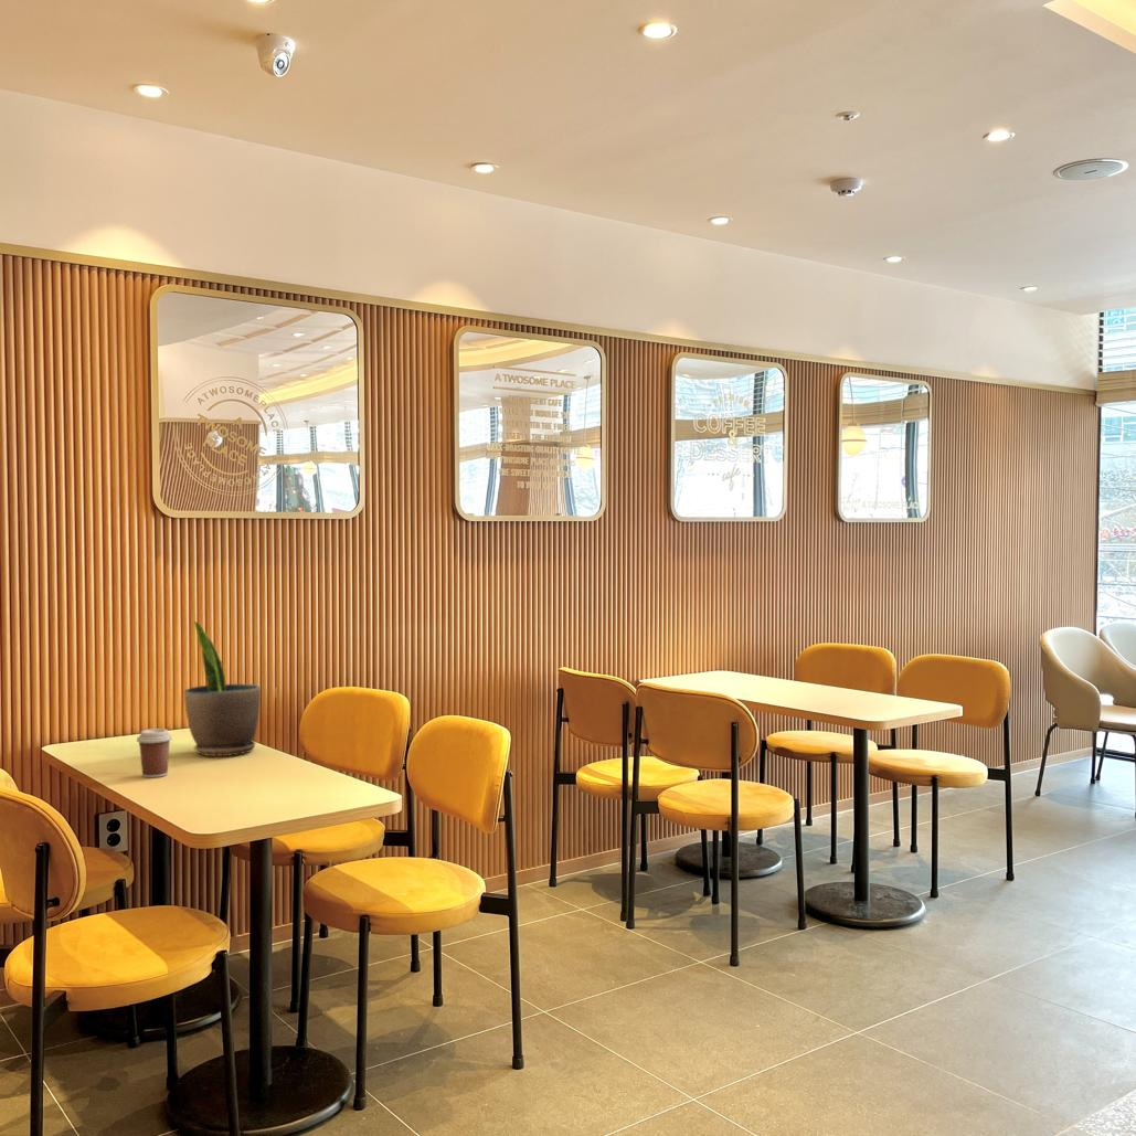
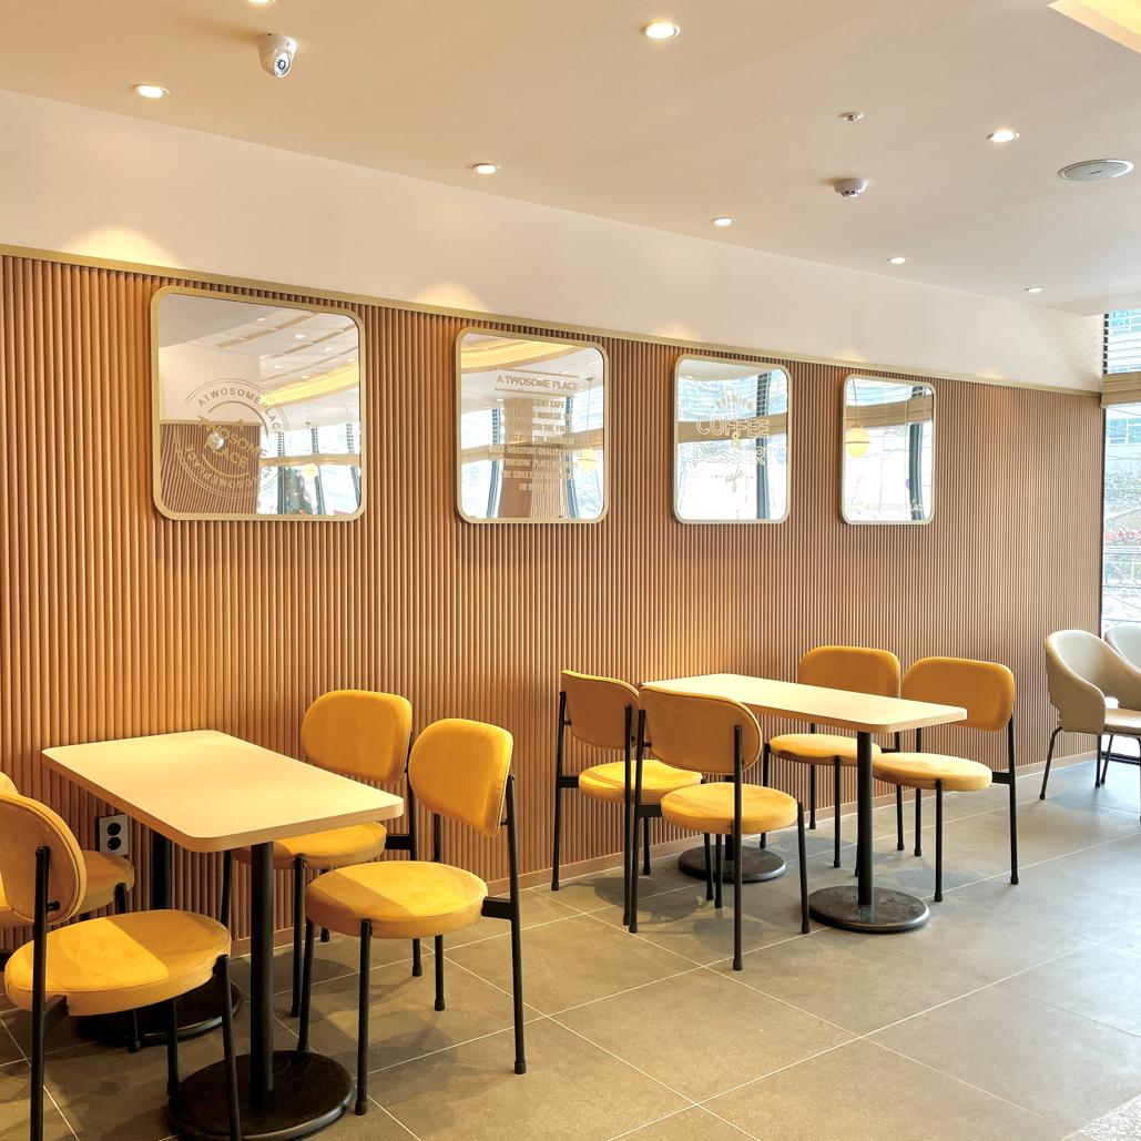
- coffee cup [136,728,173,778]
- potted plant [183,620,262,757]
